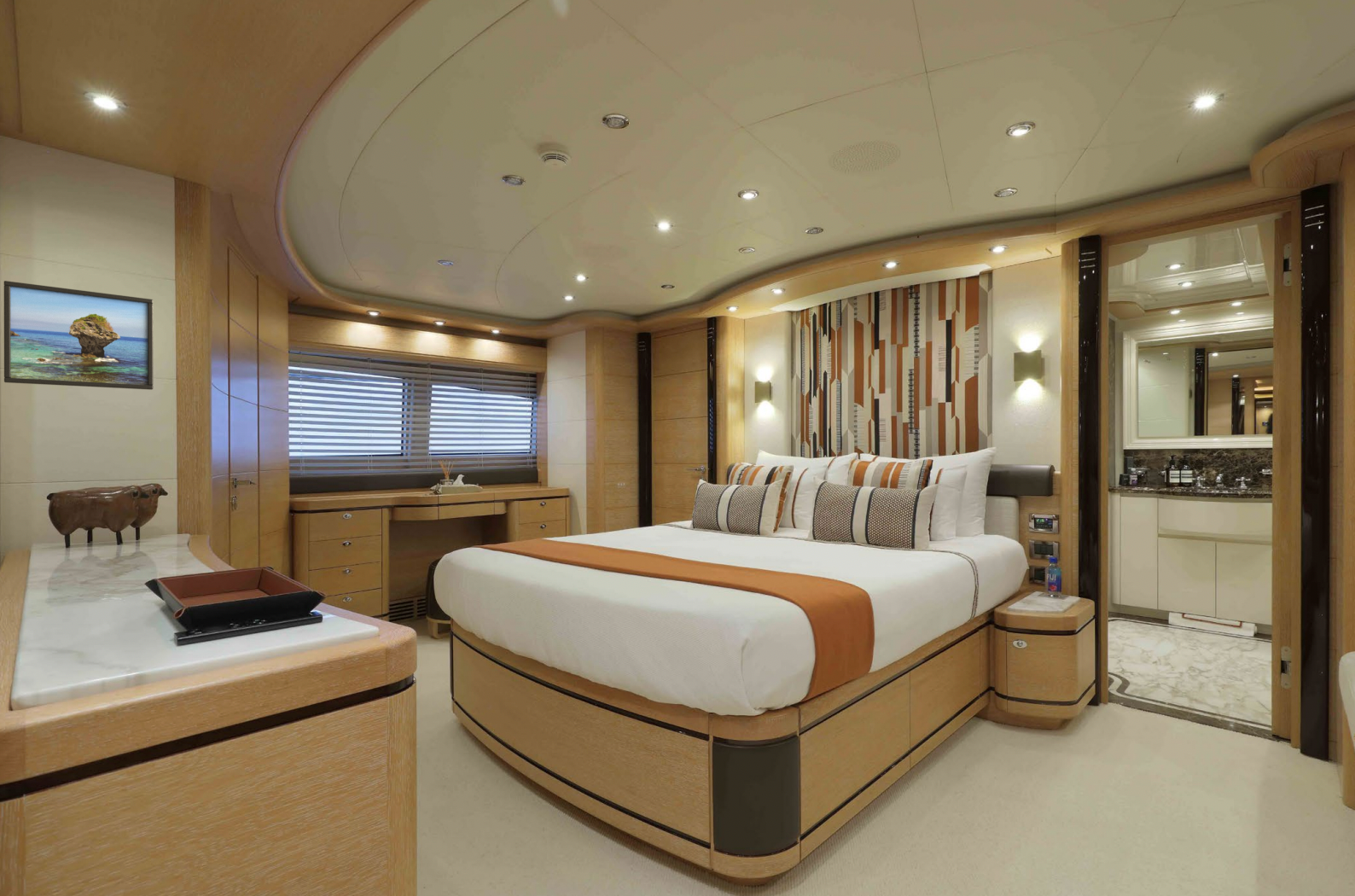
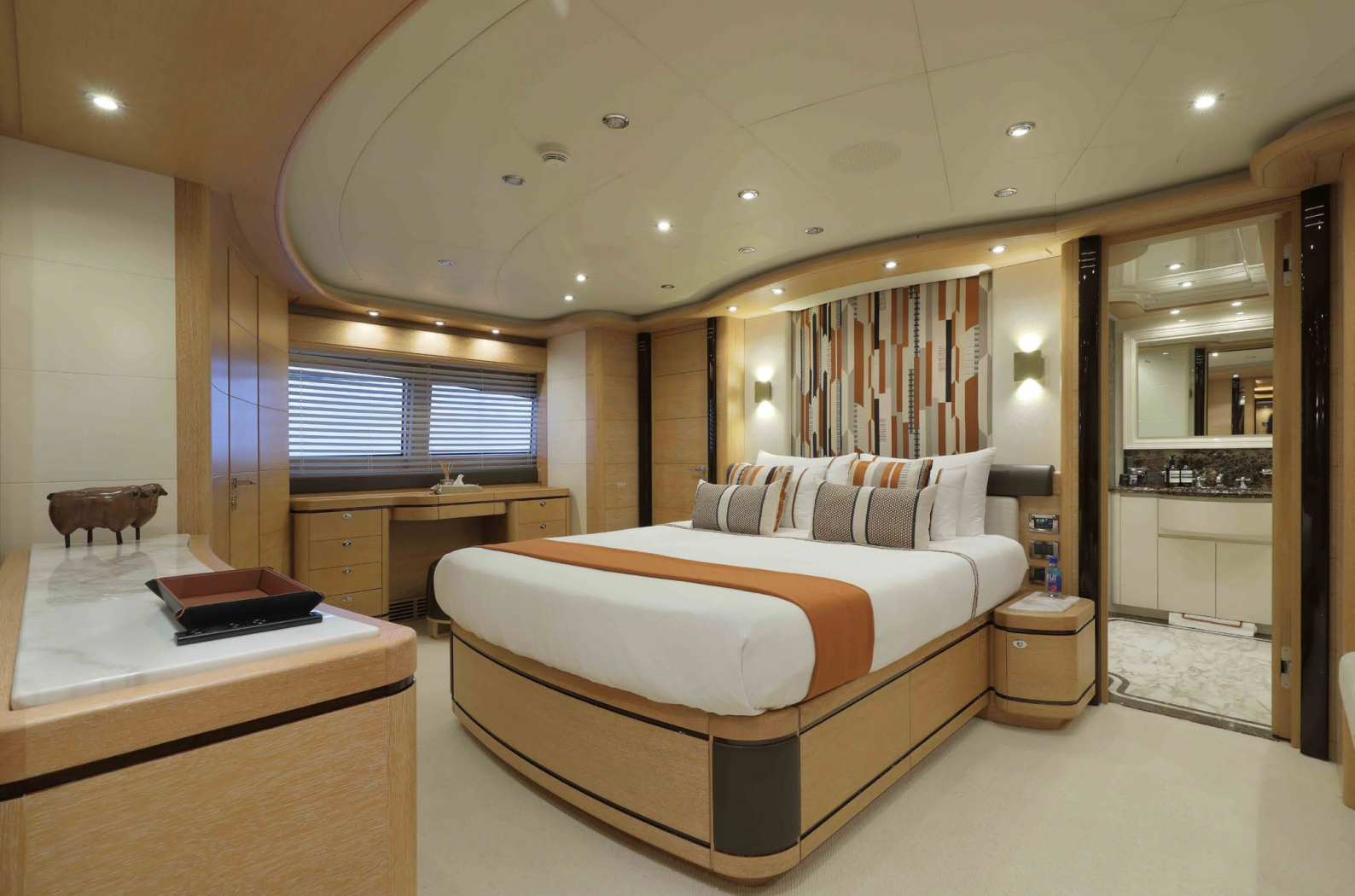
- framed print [3,280,154,391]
